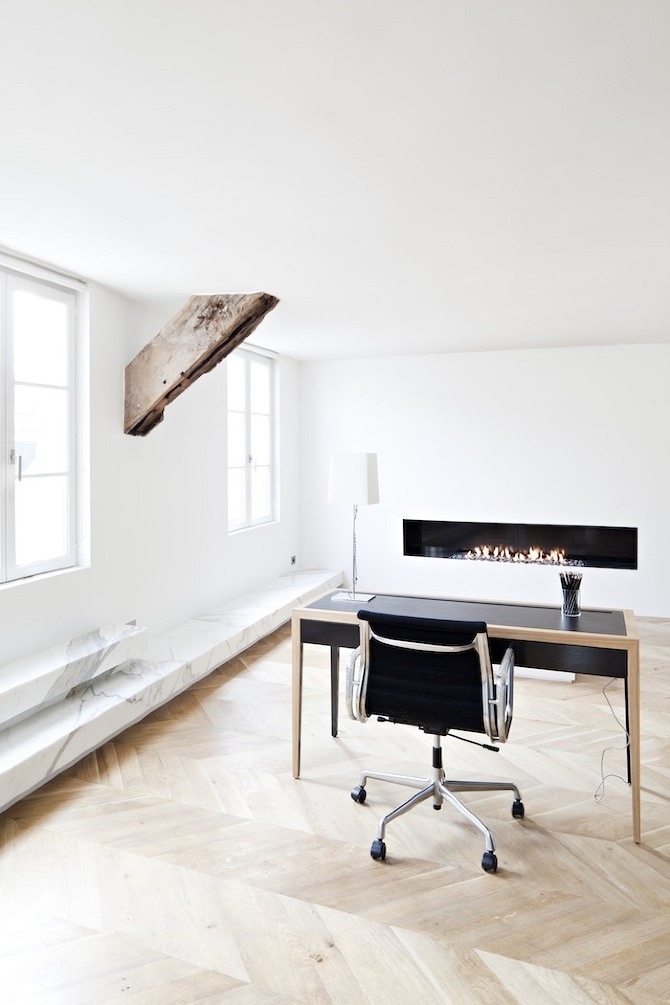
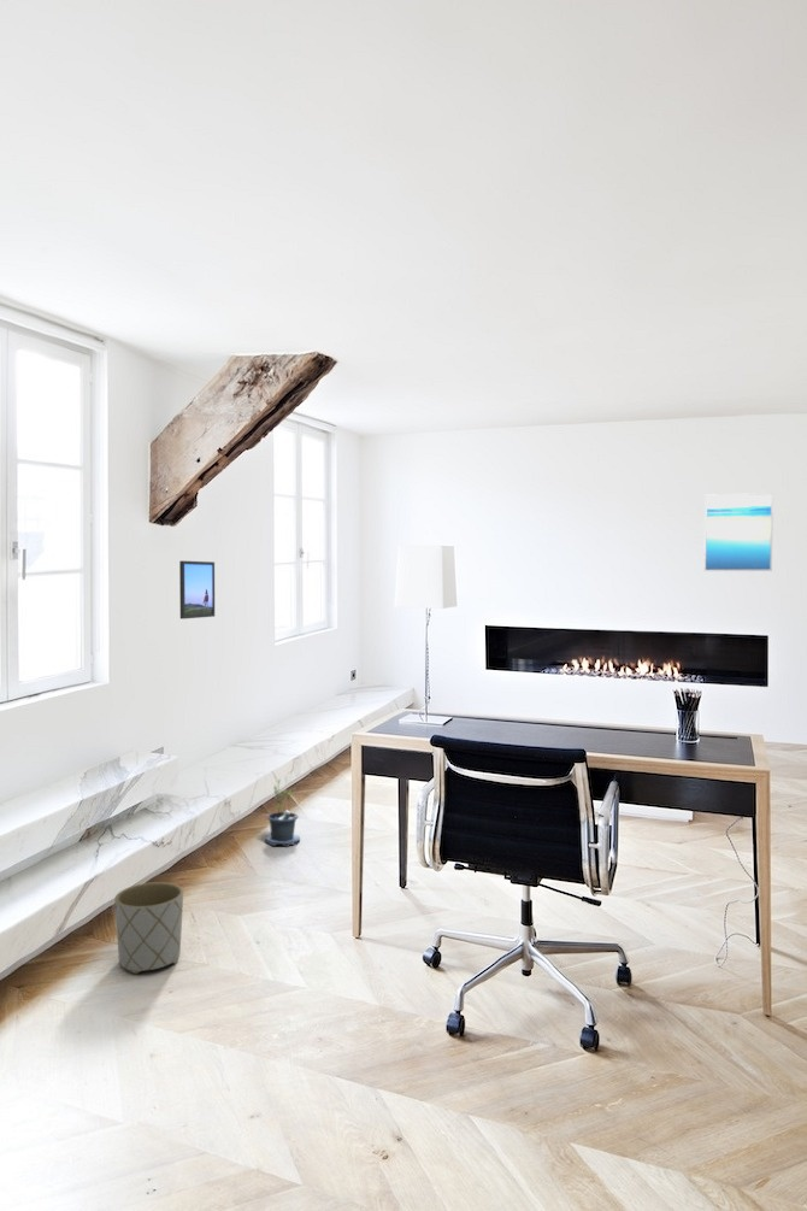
+ planter [113,881,184,975]
+ potted plant [264,778,301,847]
+ wall art [703,492,774,572]
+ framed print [178,559,216,621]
